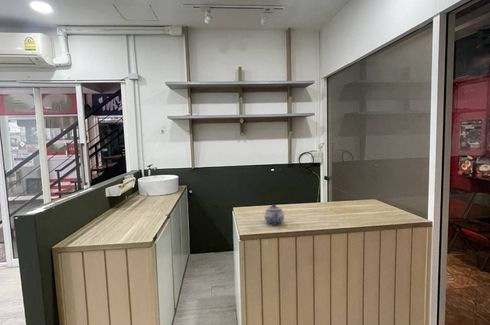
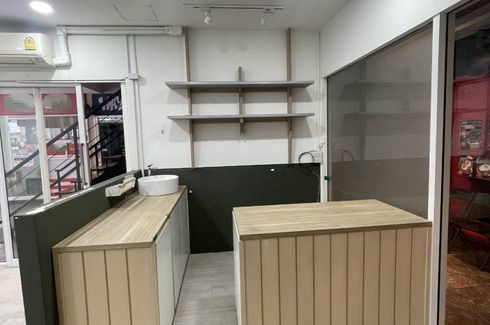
- teapot [264,203,285,226]
